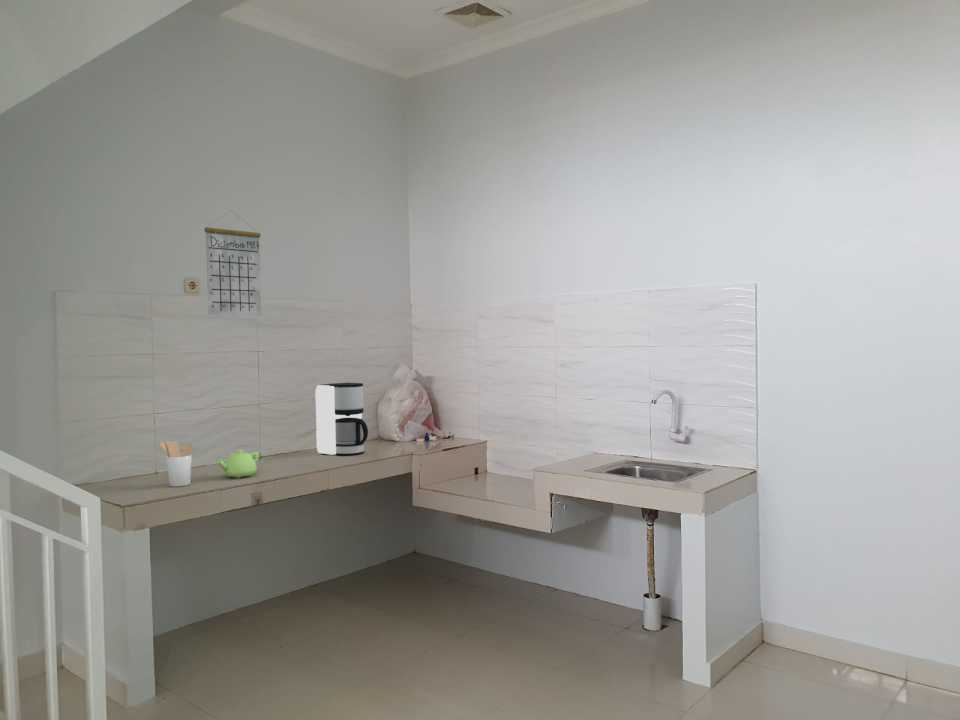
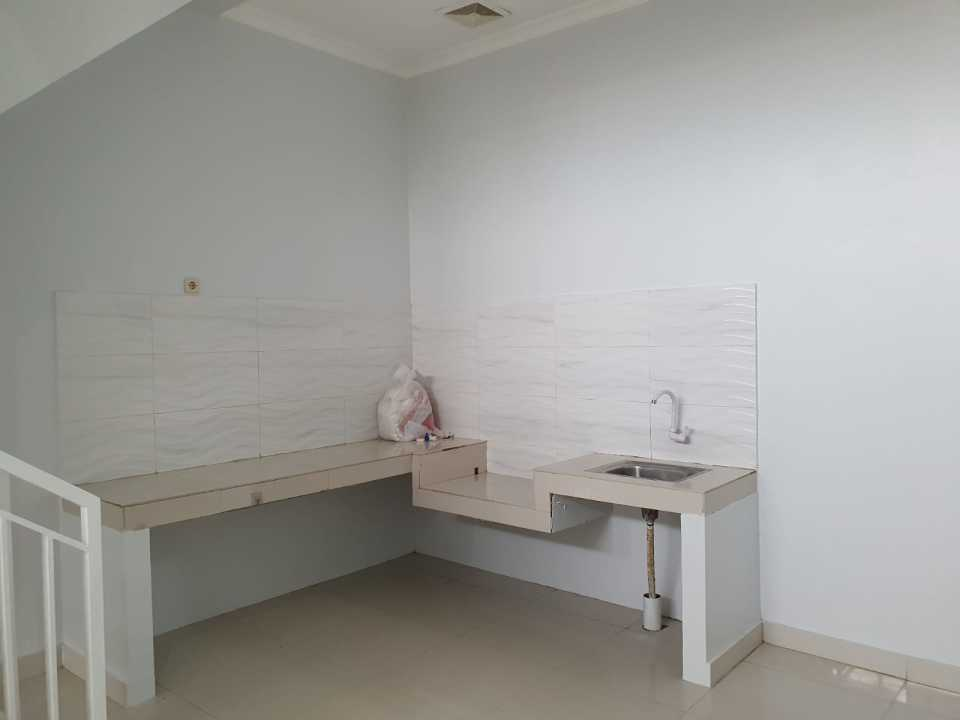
- utensil holder [159,440,194,488]
- coffee maker [315,382,369,456]
- calendar [204,209,262,316]
- teapot [216,449,260,479]
